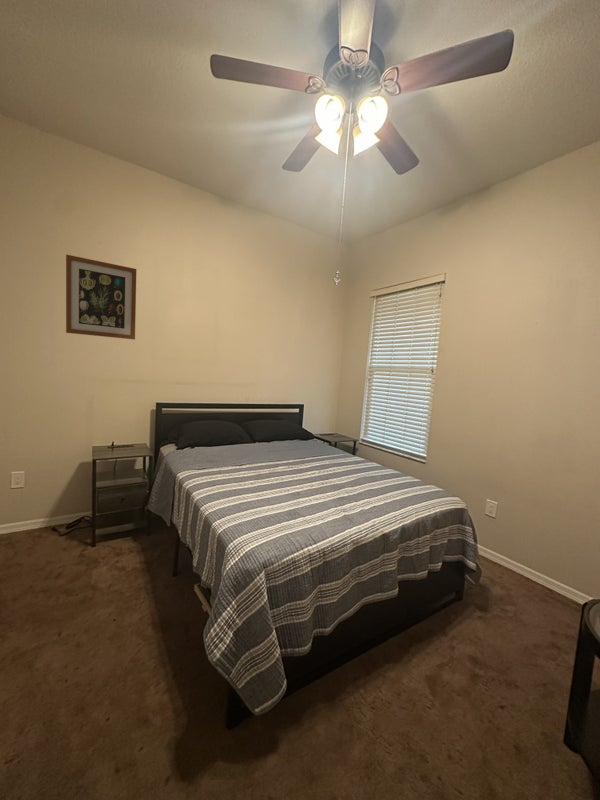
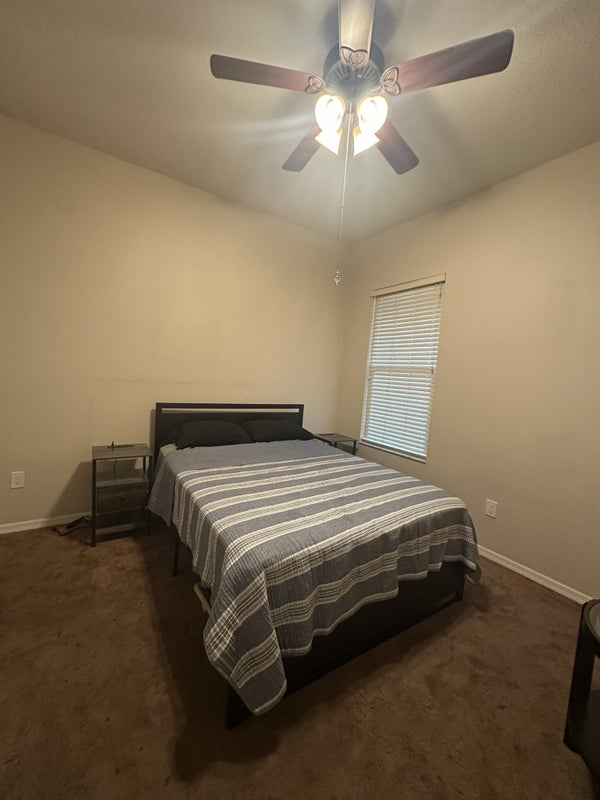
- wall art [65,254,137,340]
